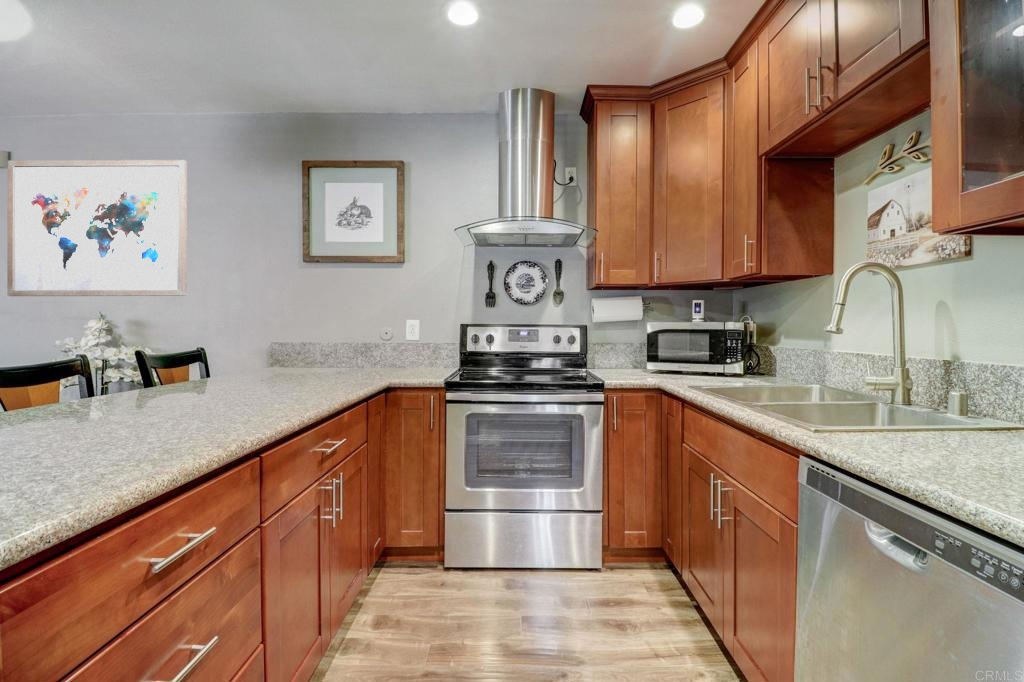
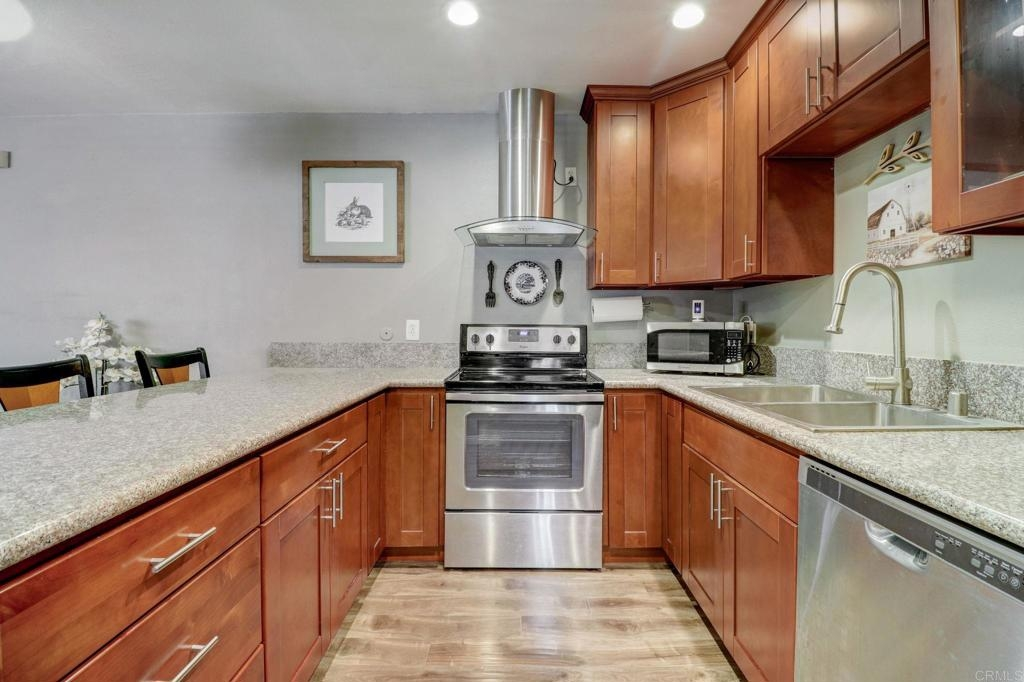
- wall art [6,159,188,297]
